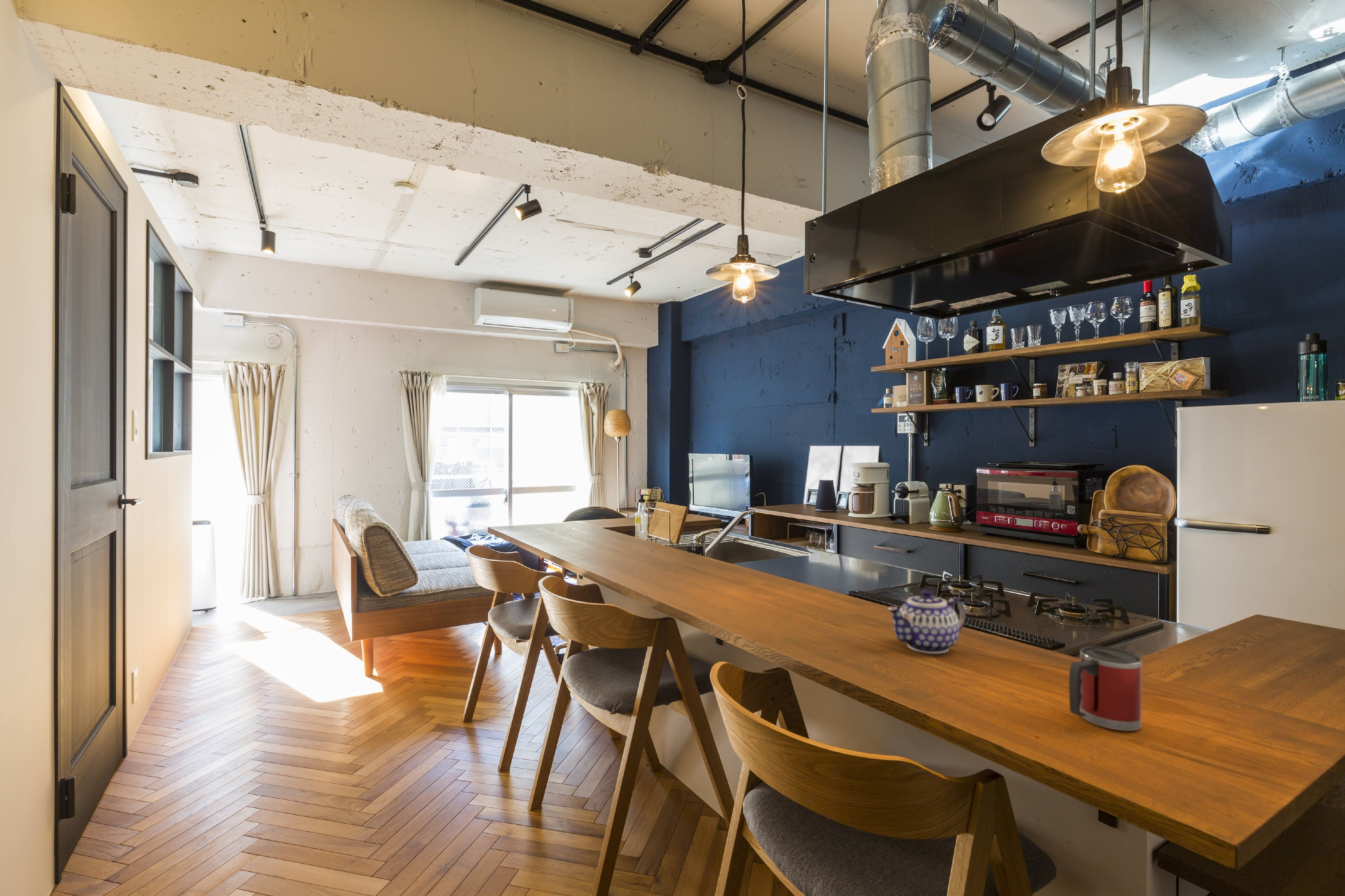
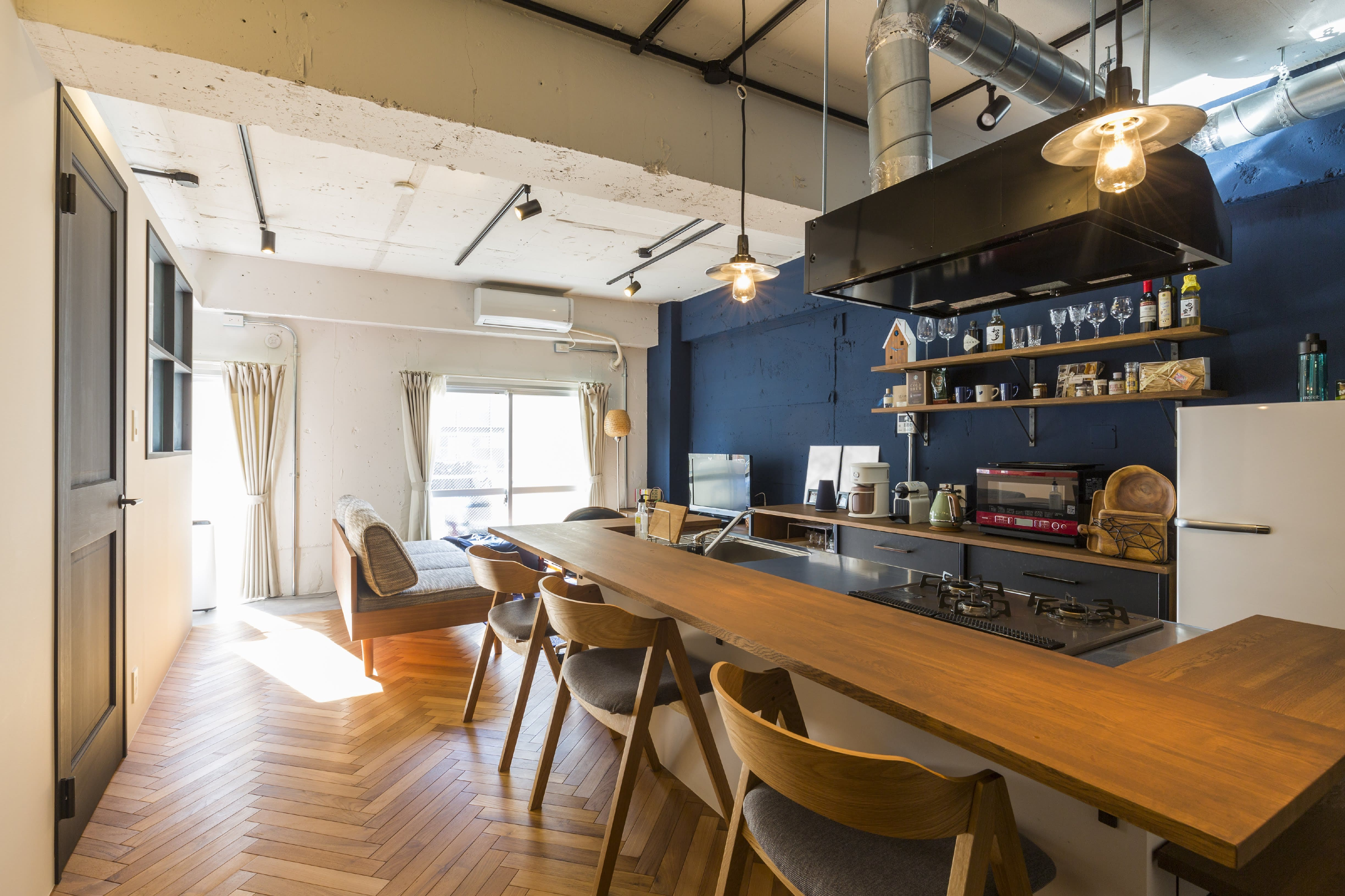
- mug [1069,646,1142,731]
- teapot [887,589,966,654]
